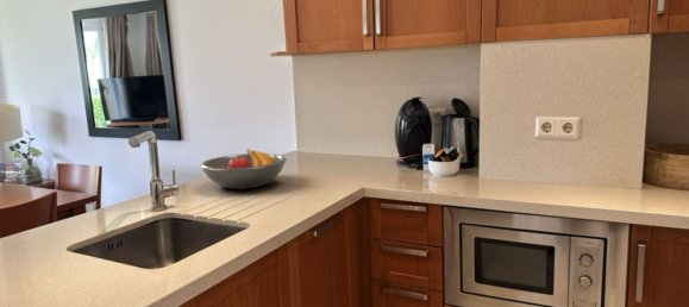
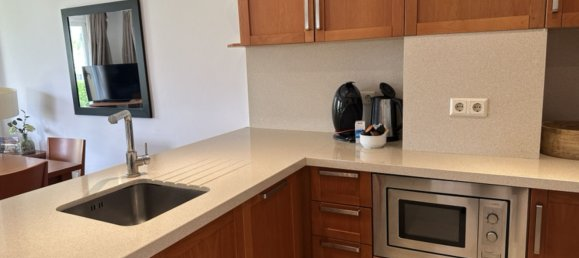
- fruit bowl [199,148,288,190]
